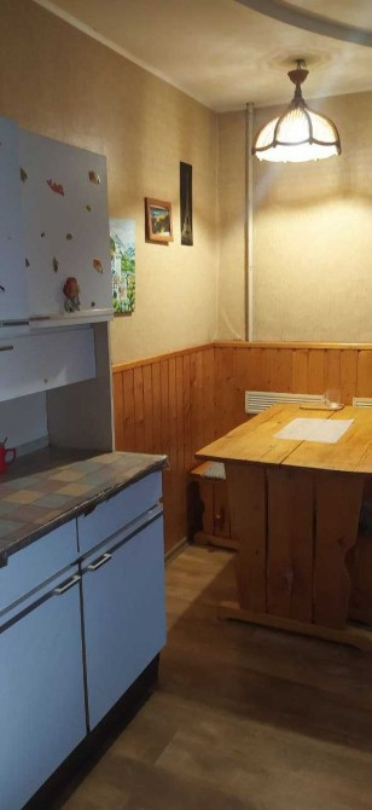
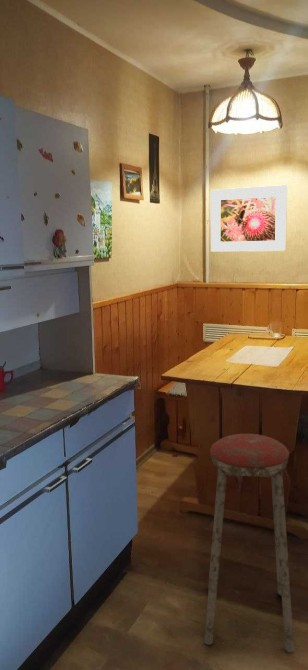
+ music stool [203,433,295,653]
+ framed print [210,184,288,253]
